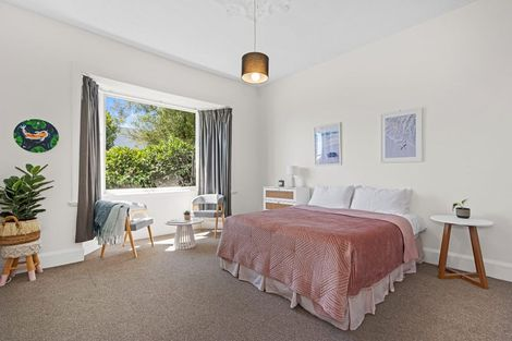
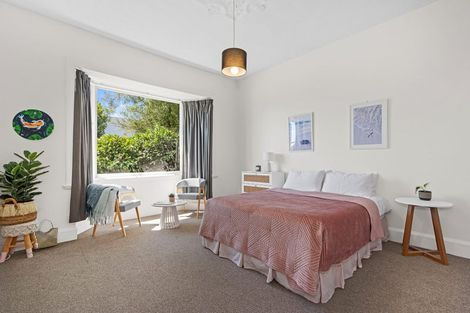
+ woven basket [34,219,59,250]
